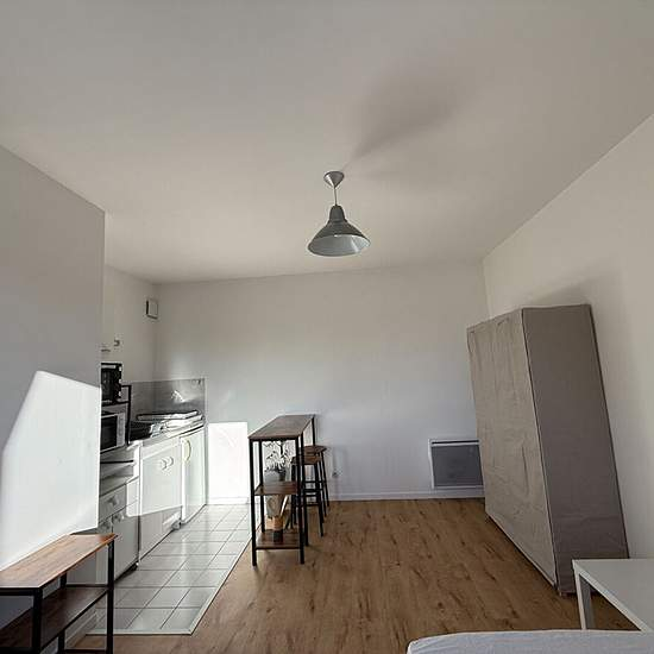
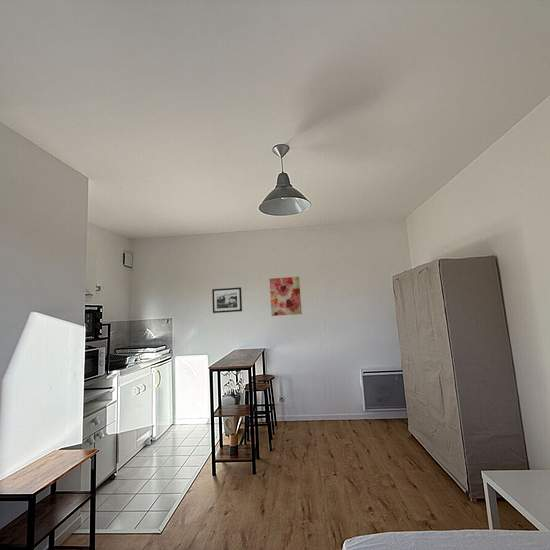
+ picture frame [211,286,243,314]
+ wall art [269,276,303,317]
